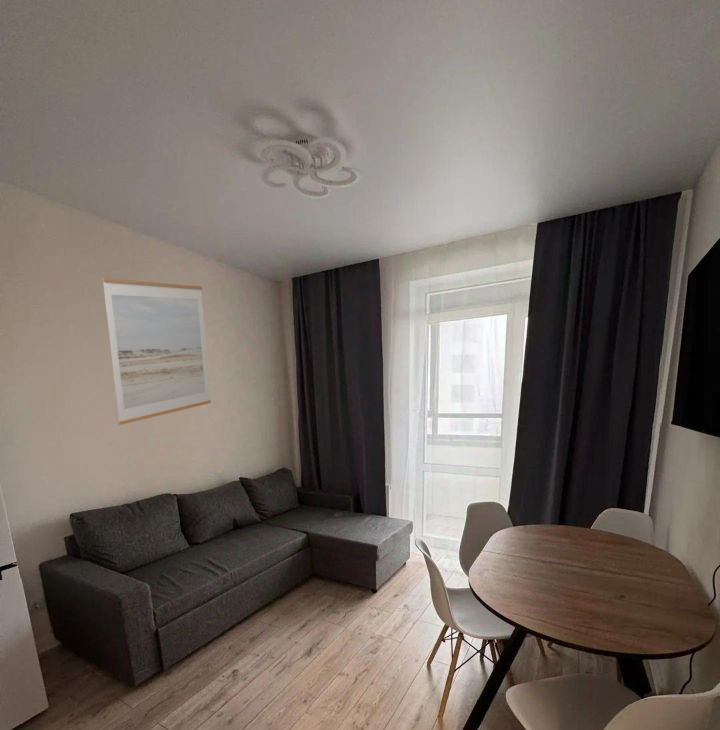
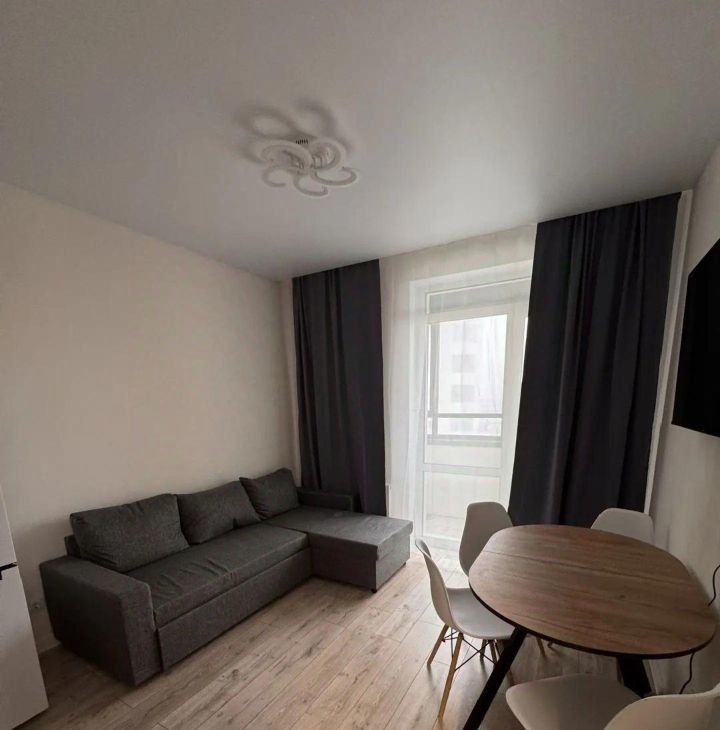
- wall art [101,277,212,426]
